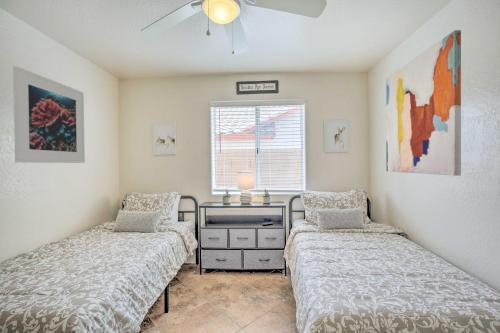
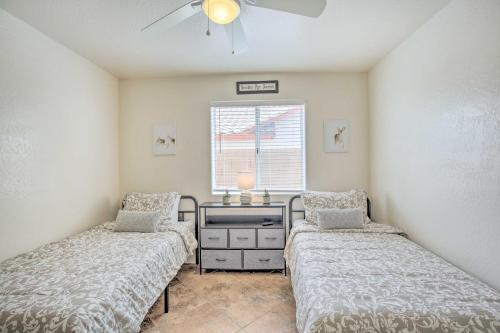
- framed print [12,65,86,164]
- wall art [385,29,462,177]
